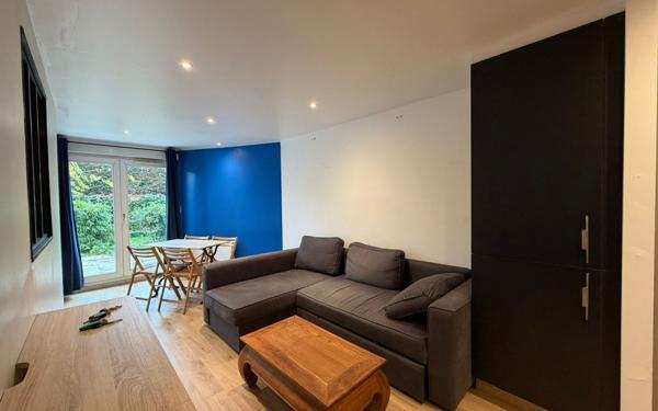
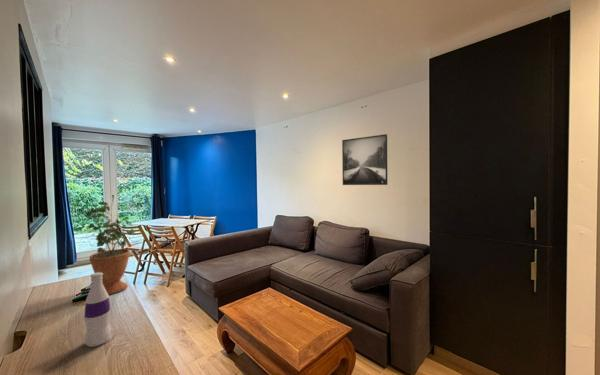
+ bottle [83,272,112,348]
+ potted plant [76,198,136,295]
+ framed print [341,133,388,186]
